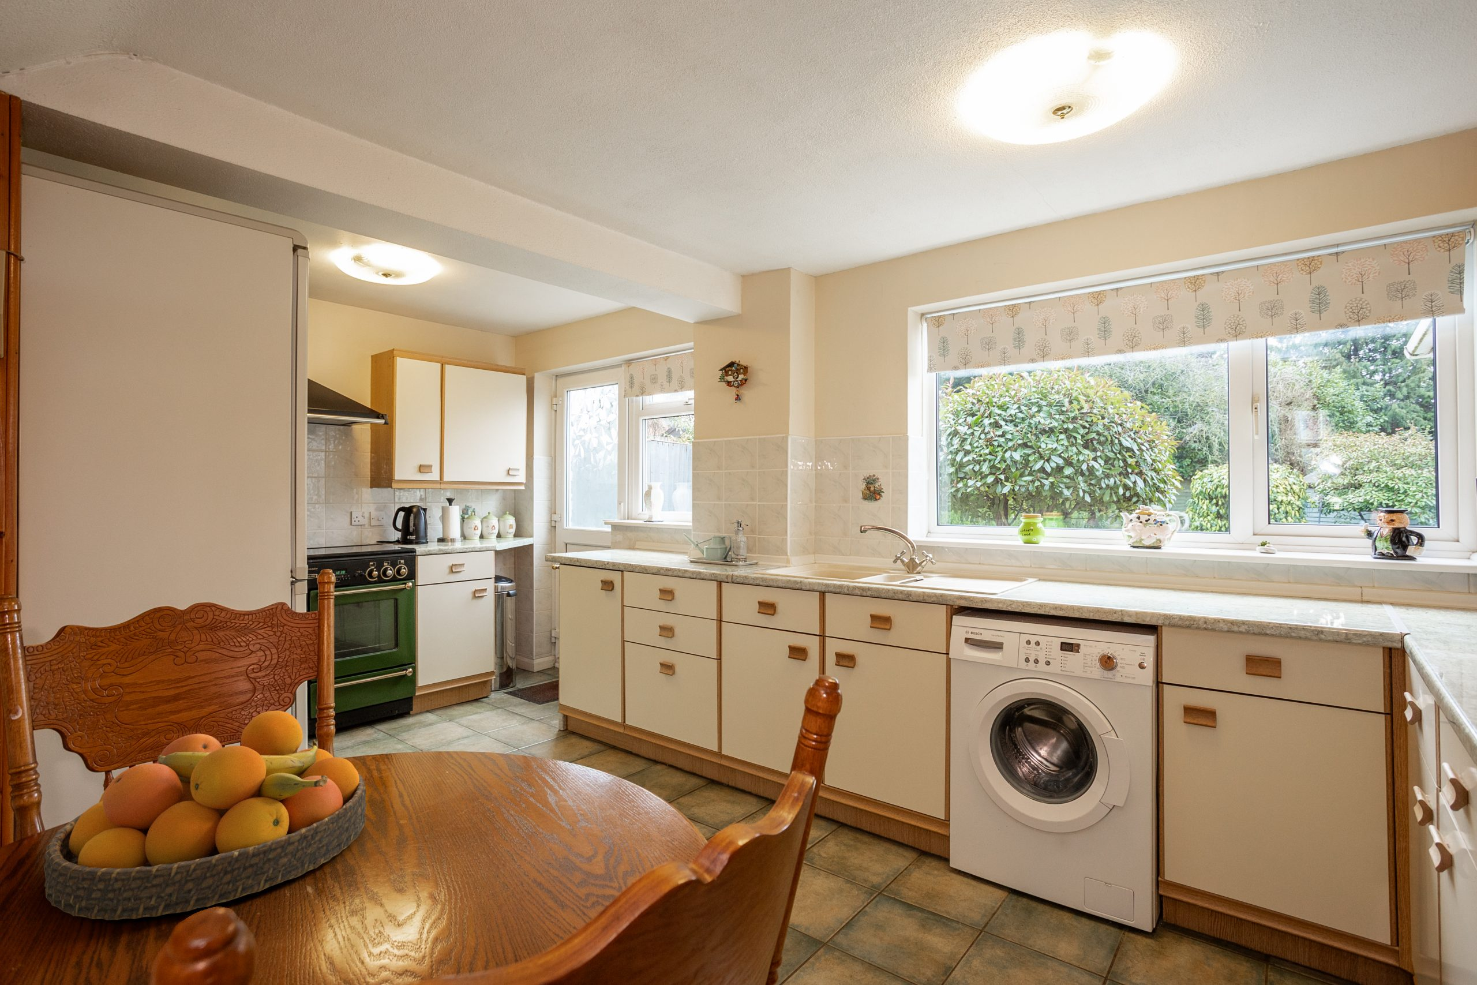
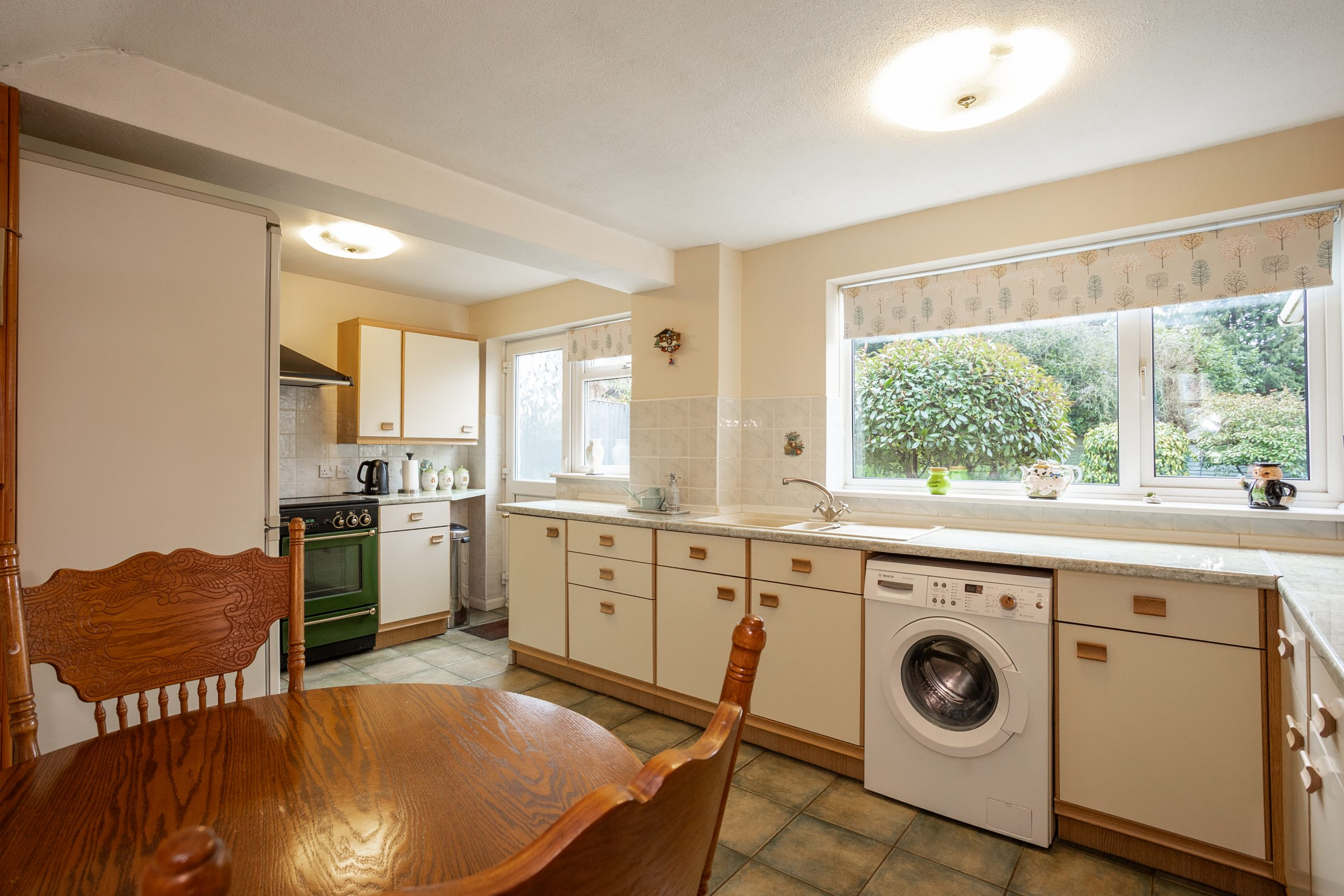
- fruit bowl [43,710,367,920]
